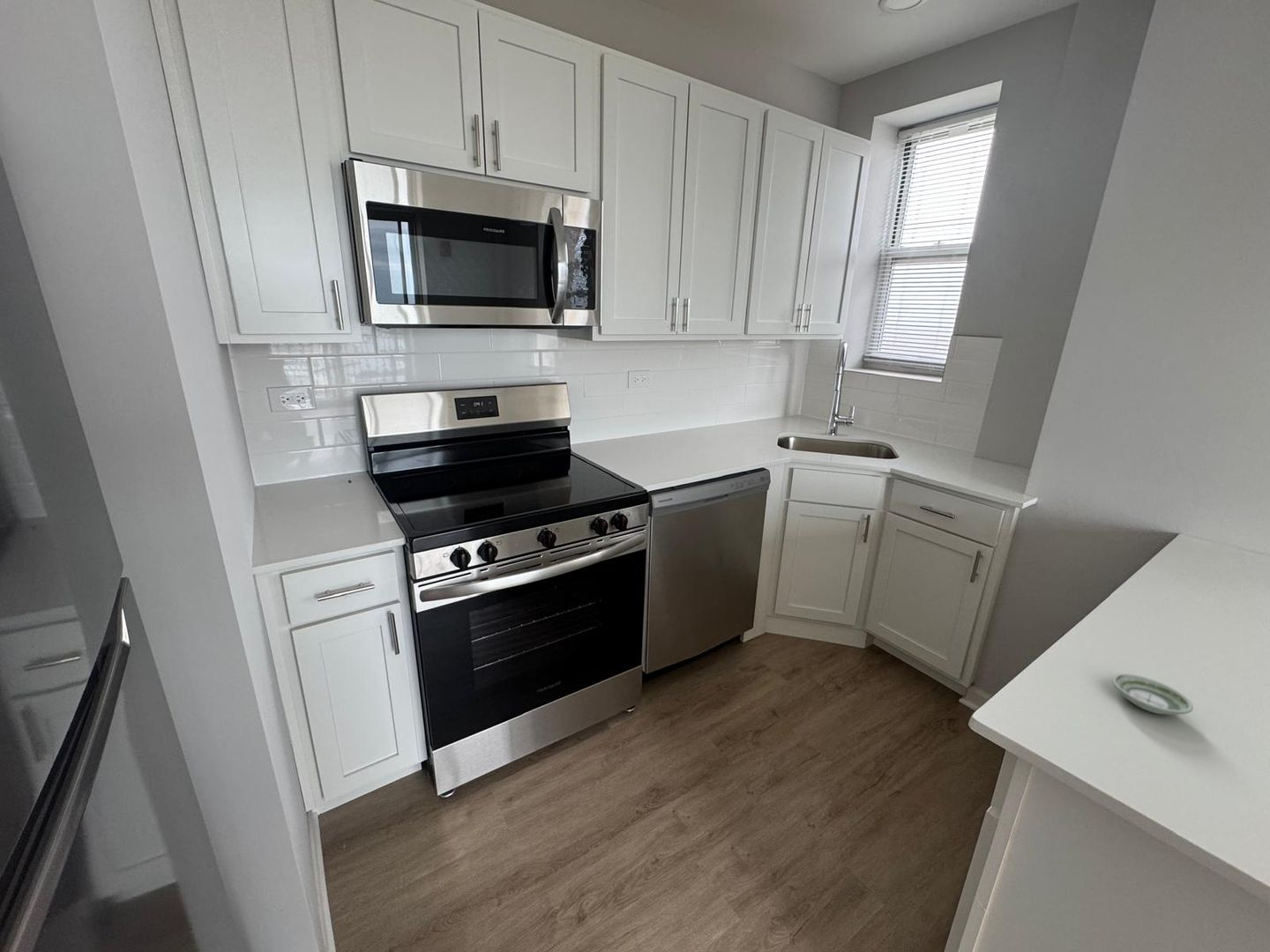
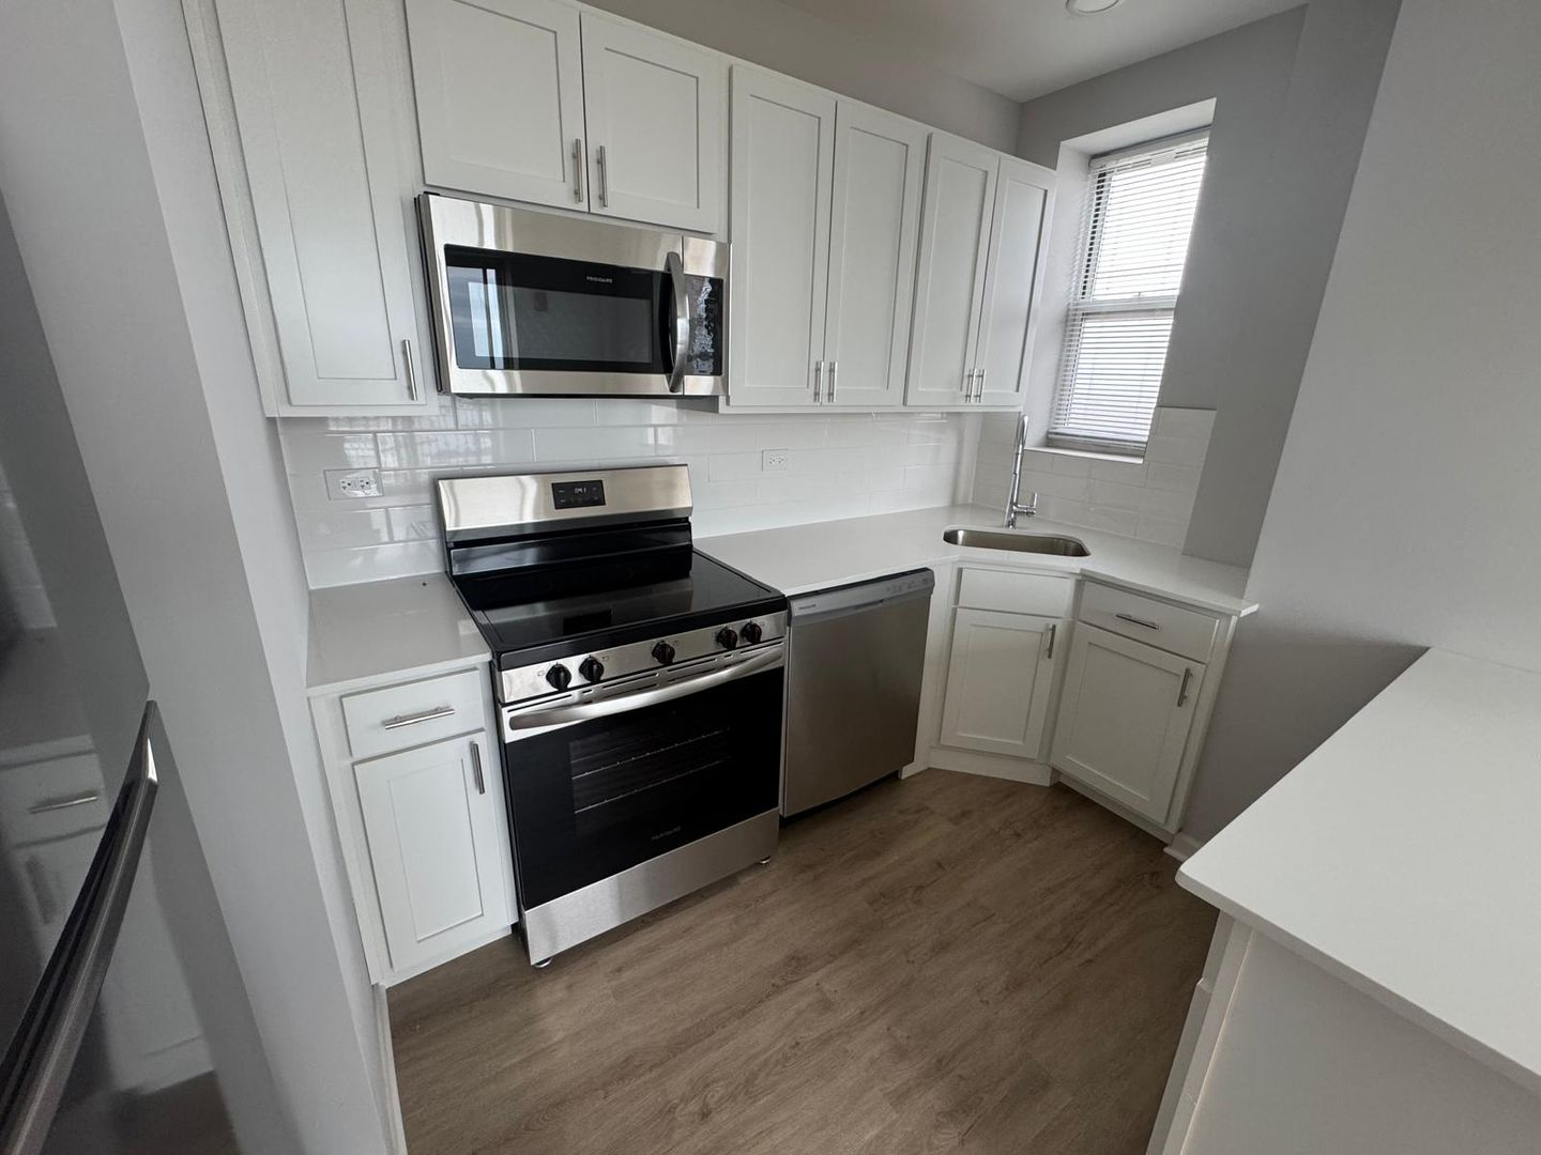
- saucer [1111,673,1194,716]
